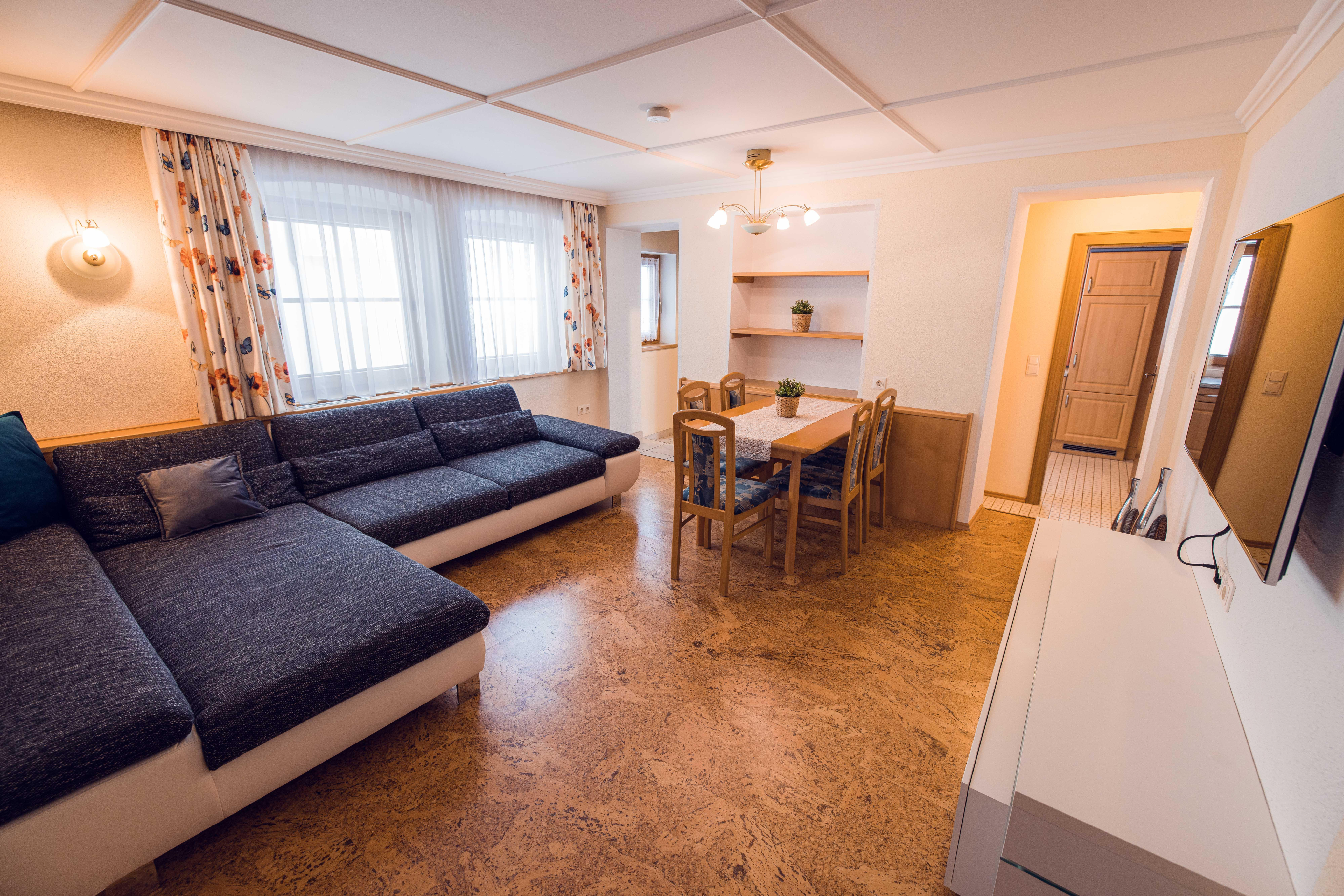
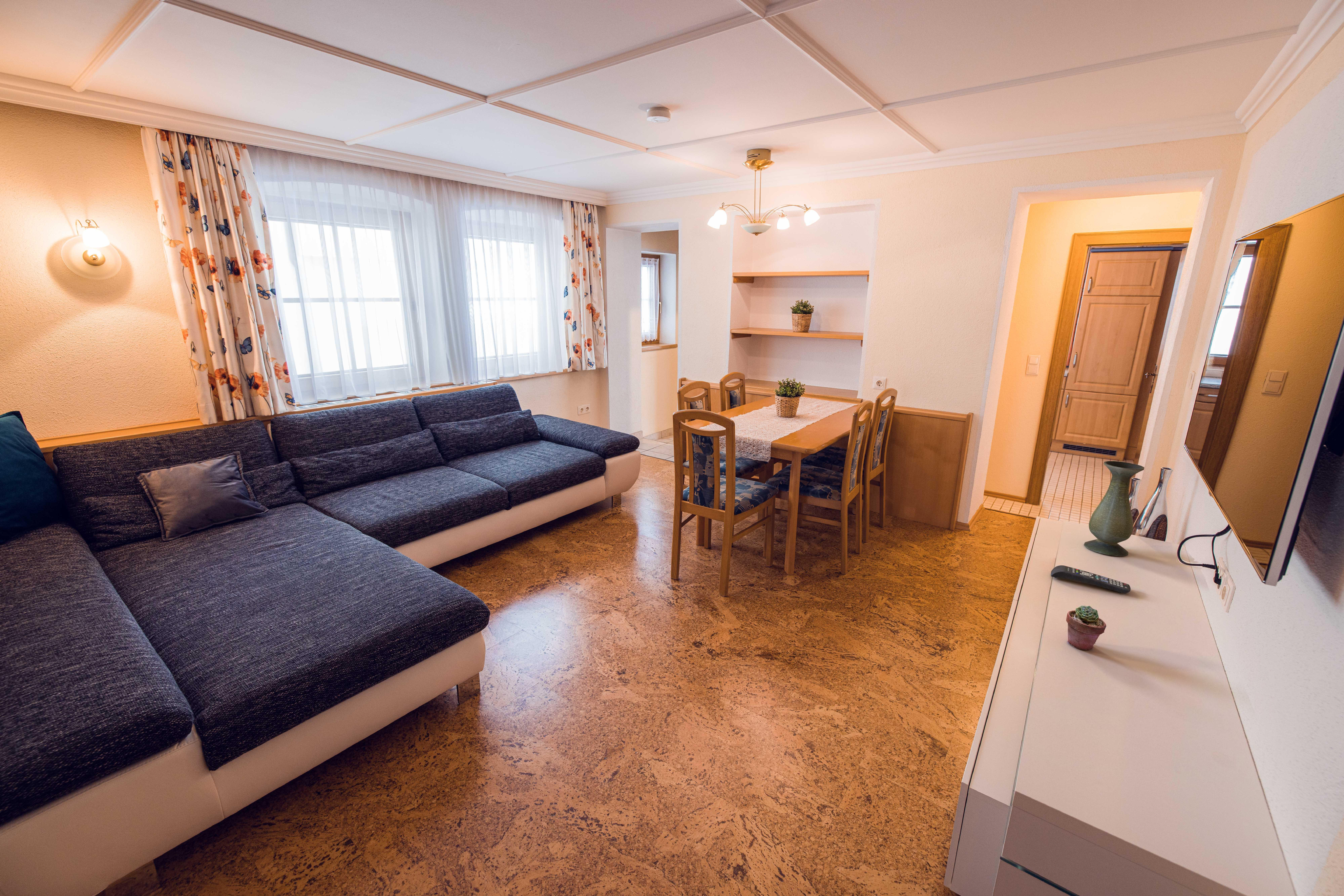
+ vase [1083,461,1144,557]
+ remote control [1050,565,1131,594]
+ potted succulent [1066,605,1106,650]
